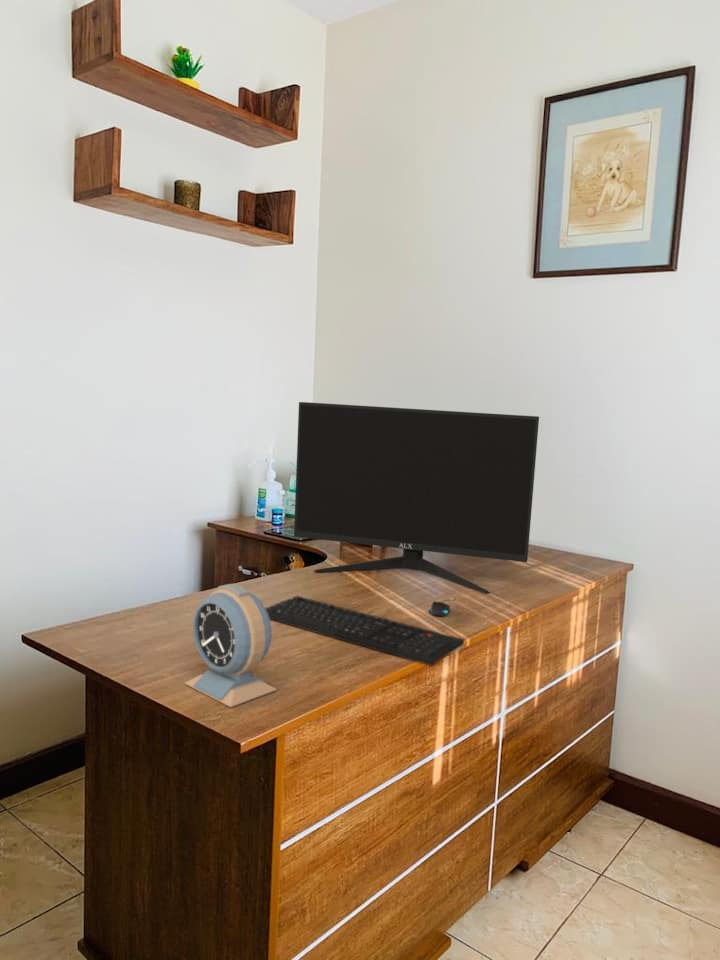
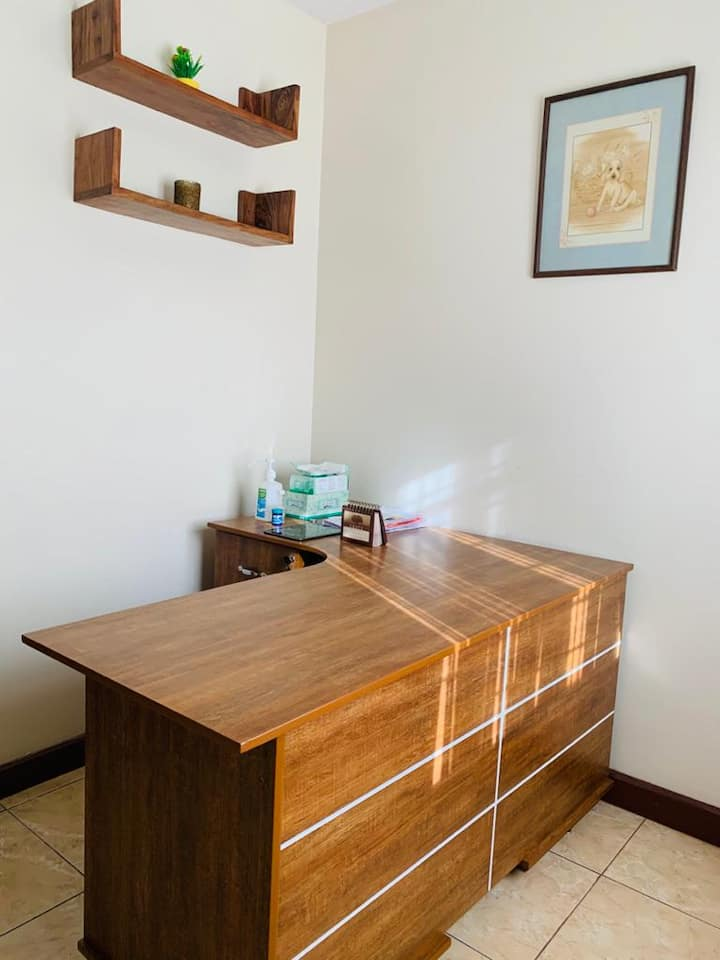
- keyboard [265,595,465,666]
- computer monitor [293,401,540,594]
- mouse [428,596,457,617]
- alarm clock [184,583,278,708]
